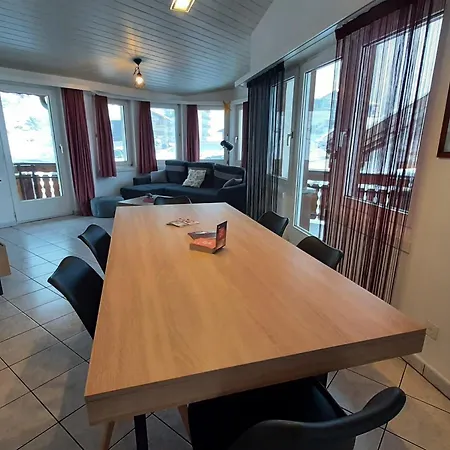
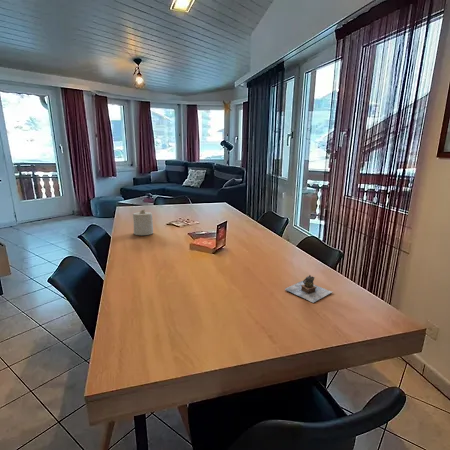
+ teapot [284,274,333,304]
+ candle [132,209,154,236]
